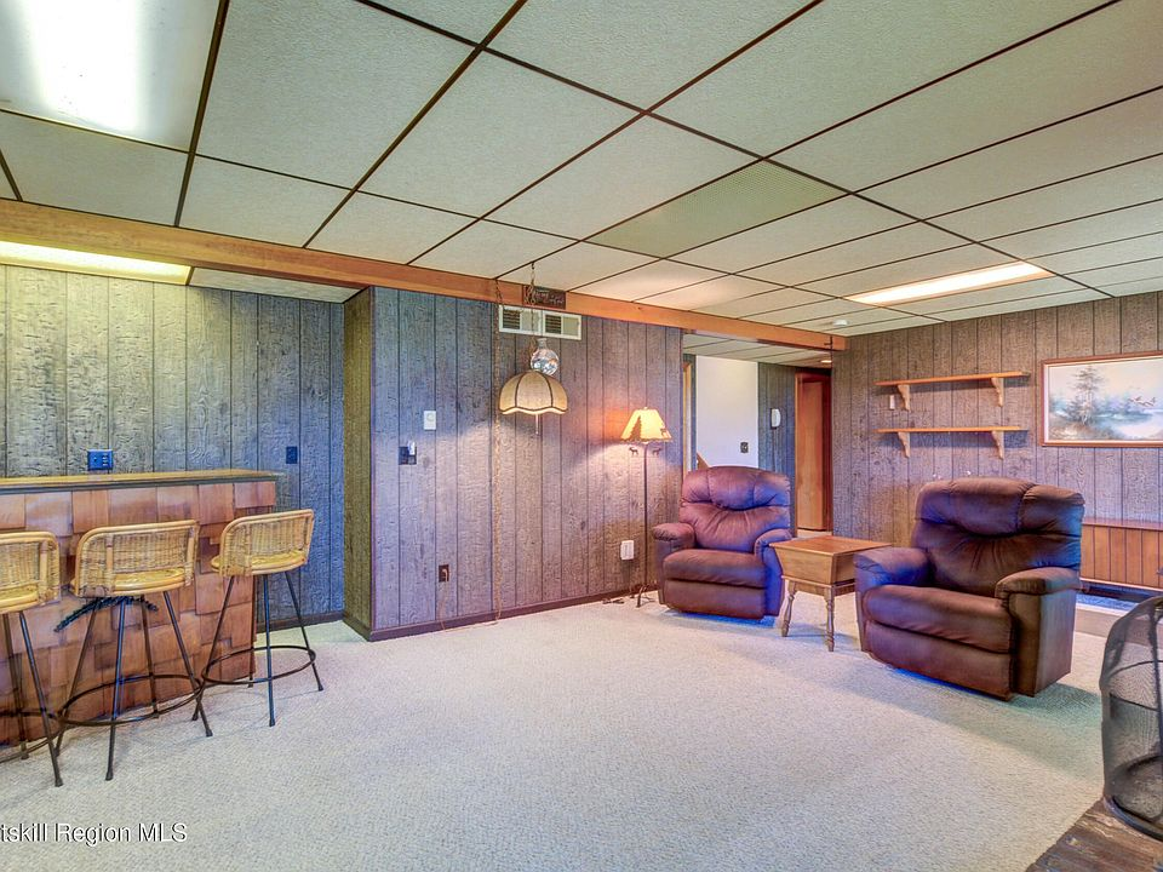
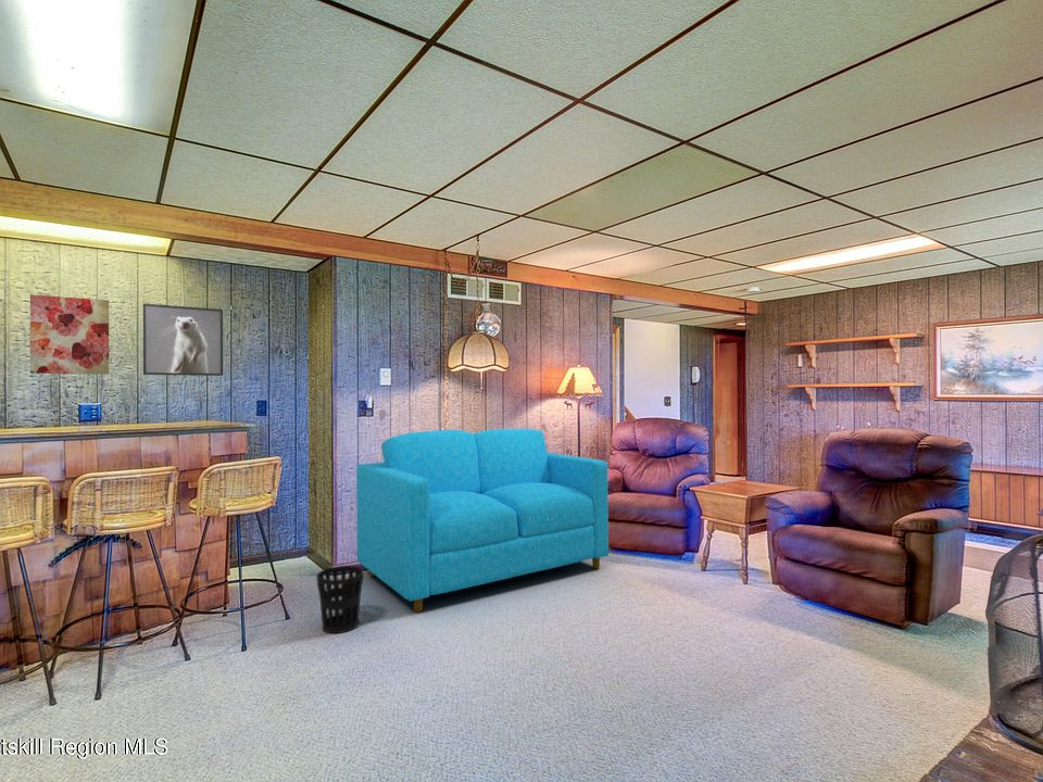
+ sofa [355,428,610,614]
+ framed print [142,303,224,377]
+ wall art [29,293,110,376]
+ wastebasket [315,565,365,634]
